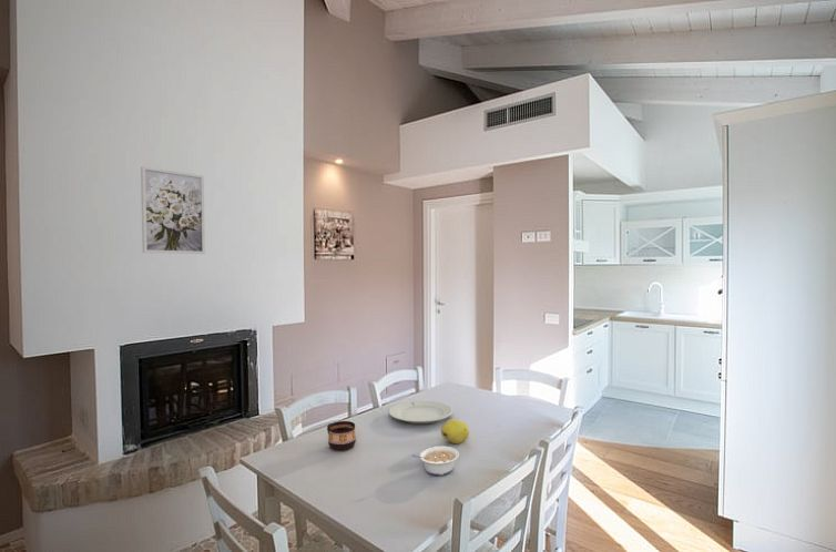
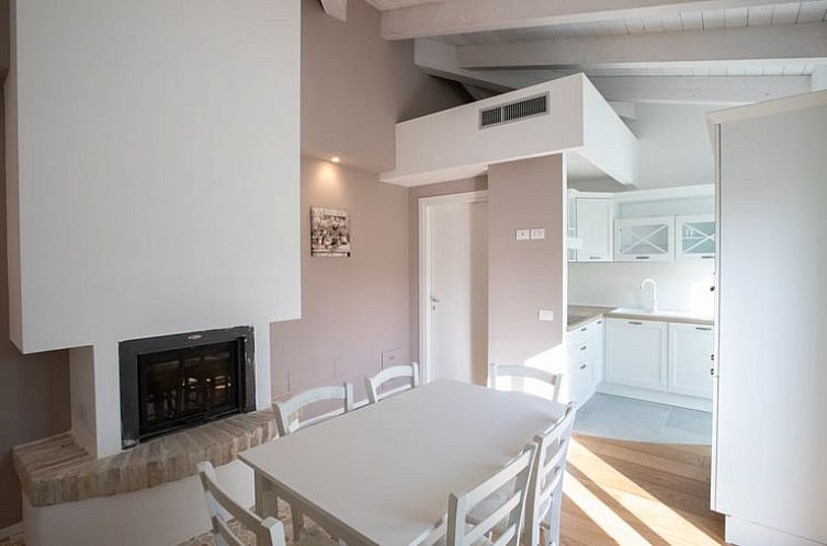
- fruit [440,418,470,444]
- wall art [140,165,206,255]
- cup [326,420,357,452]
- chinaware [388,400,453,425]
- legume [410,444,460,477]
